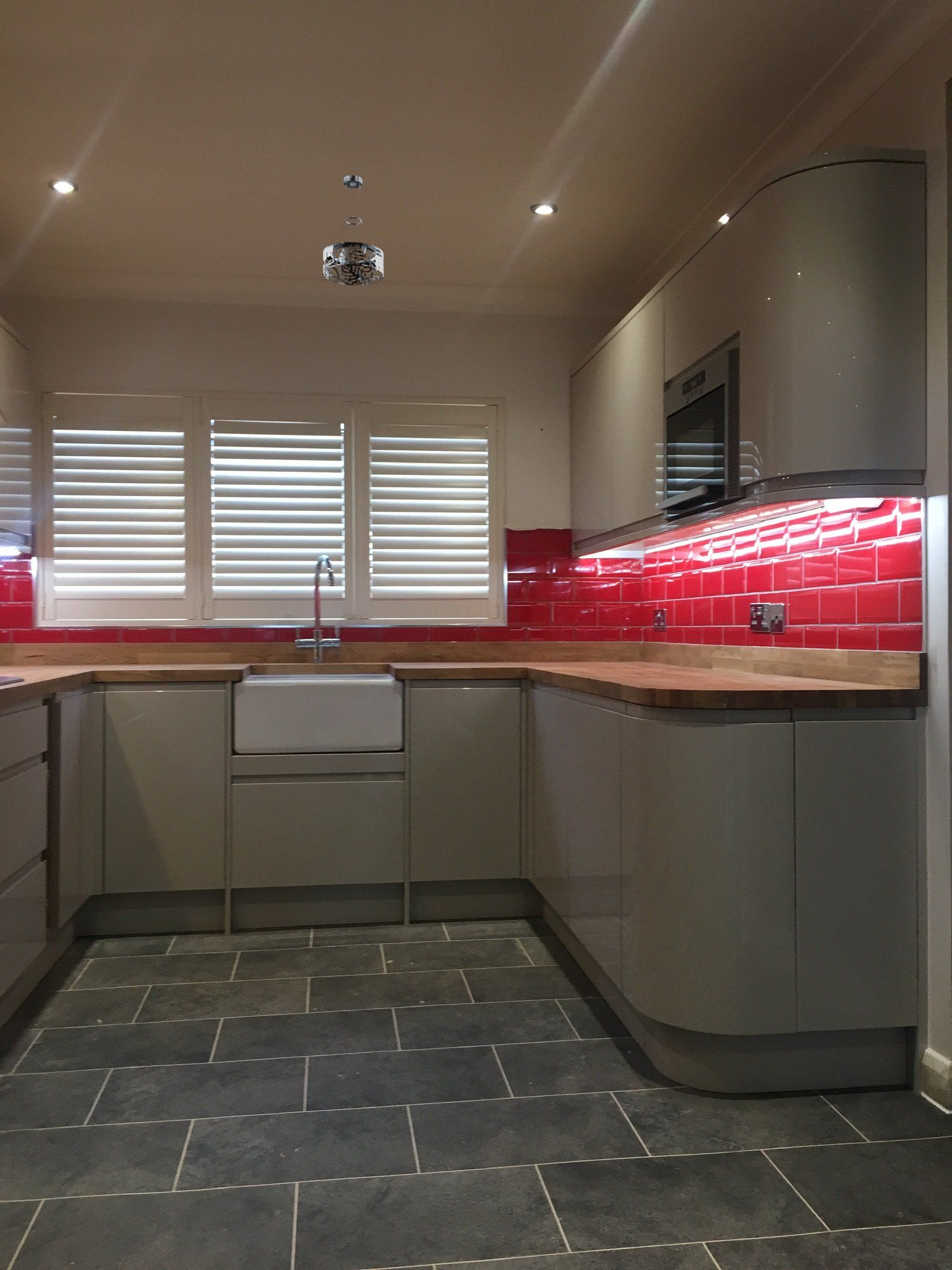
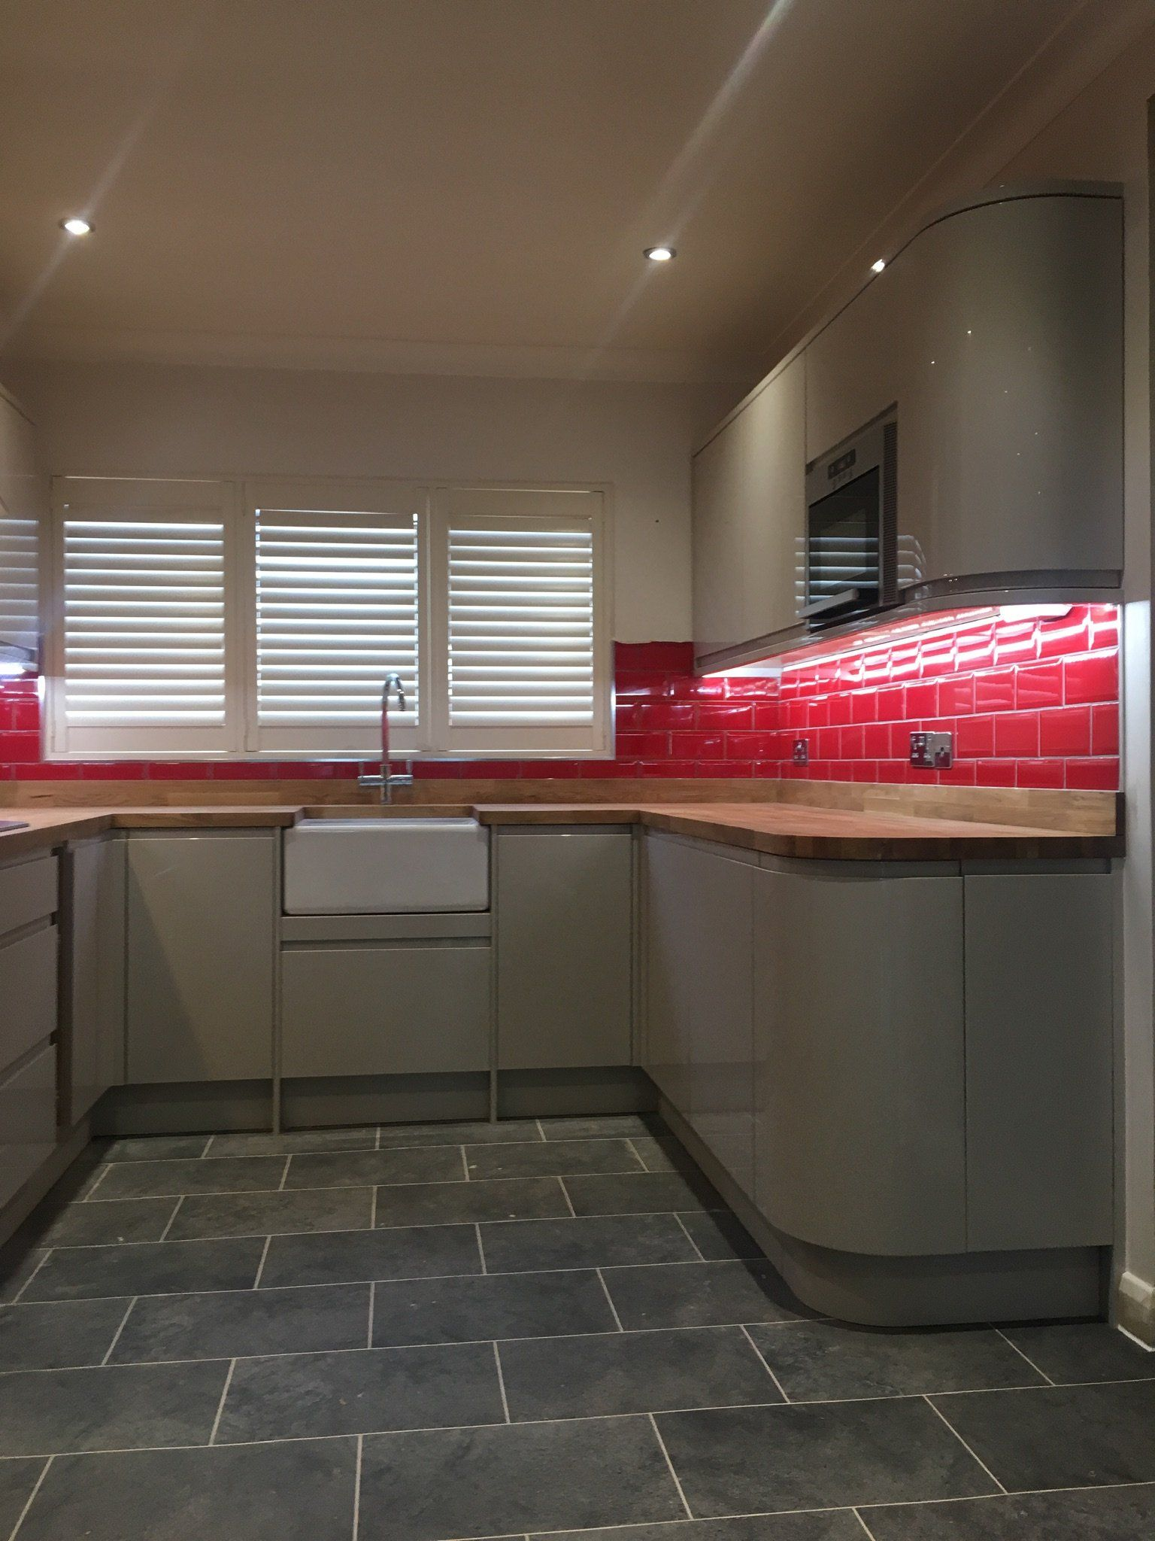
- pendant light [323,175,384,286]
